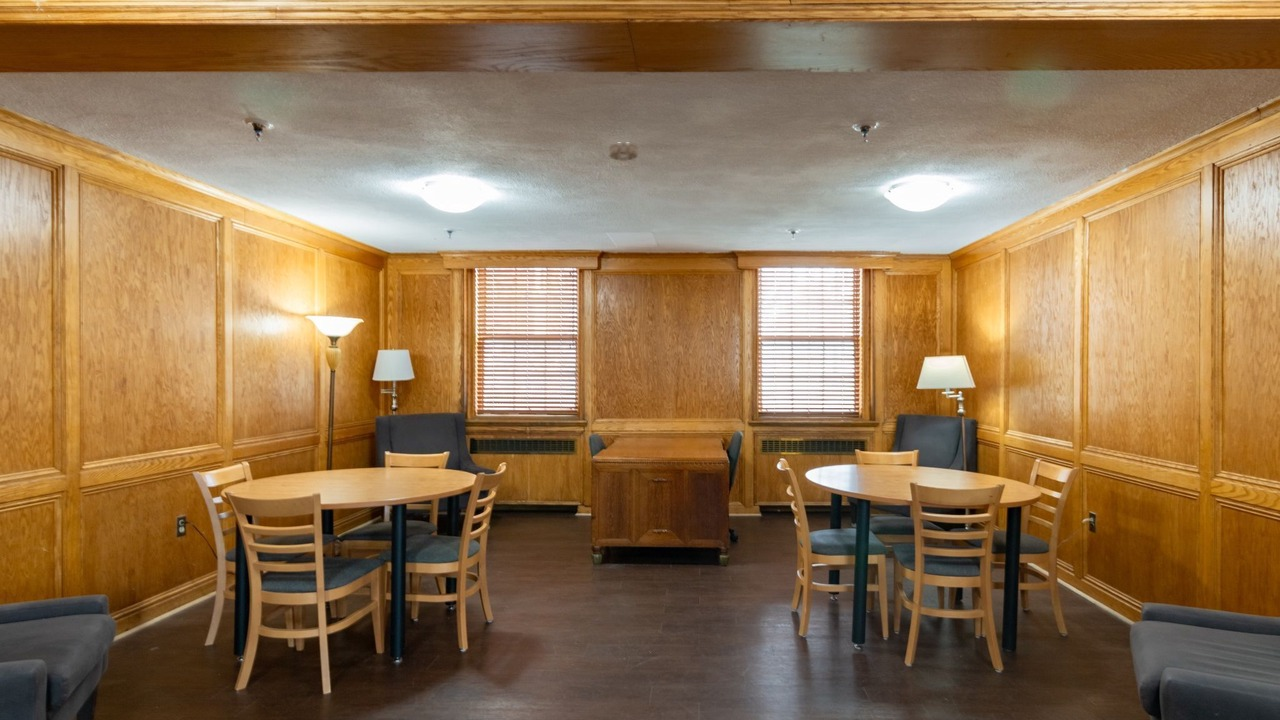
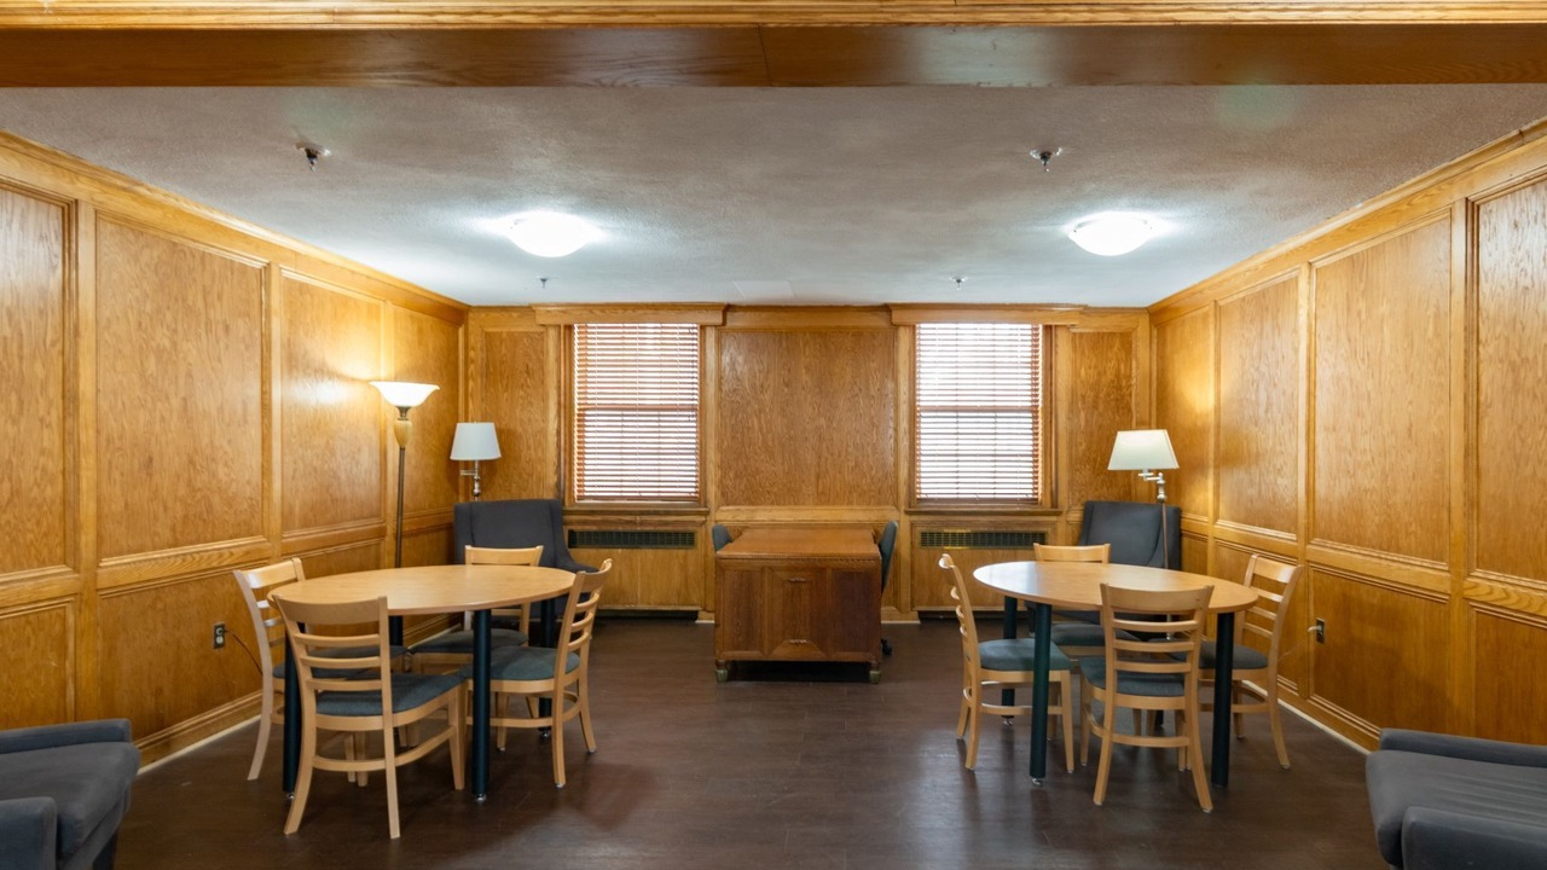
- smoke detector [608,141,639,161]
